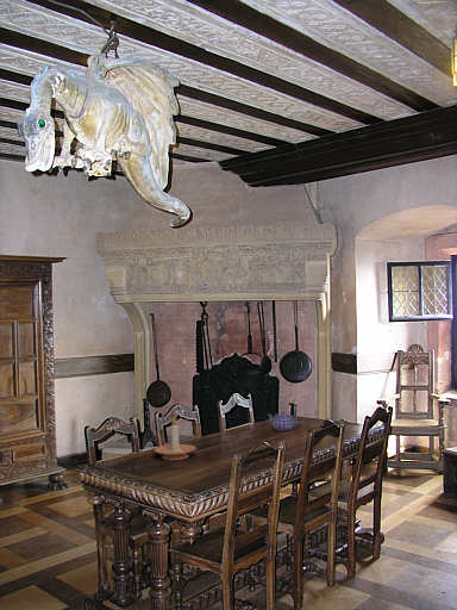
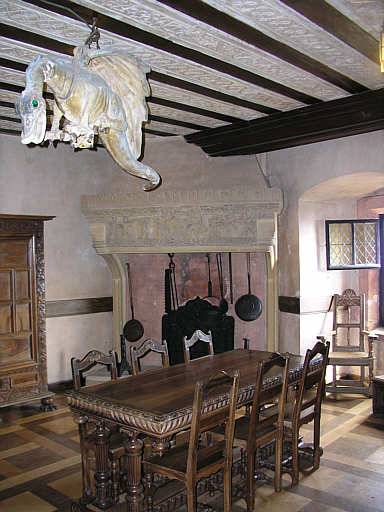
- teapot [265,410,300,431]
- candle holder [154,411,196,461]
